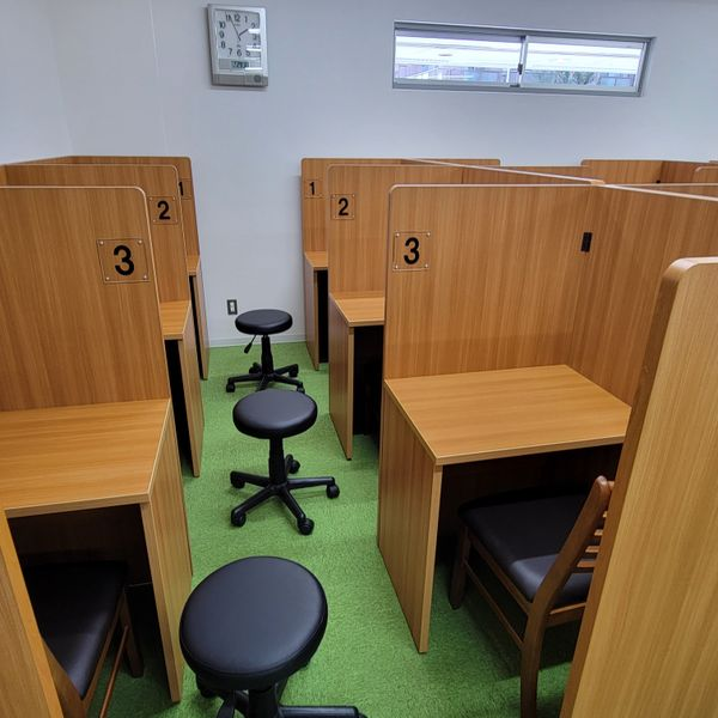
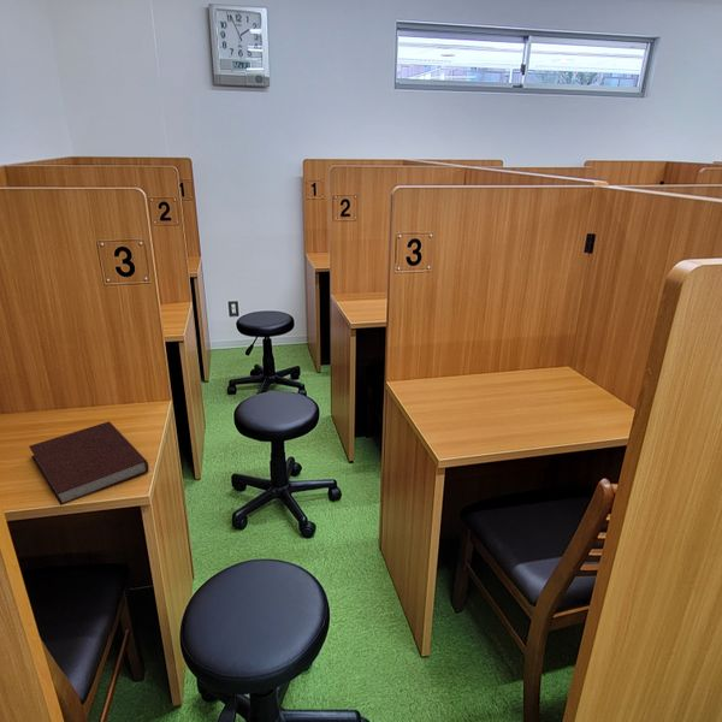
+ notebook [28,420,150,507]
